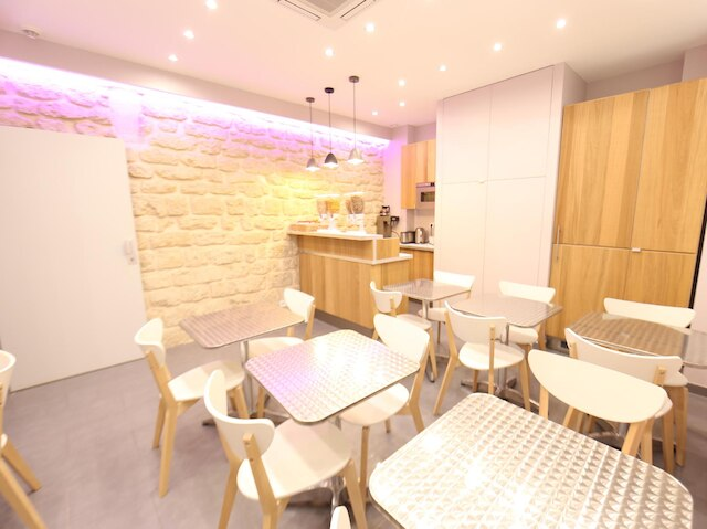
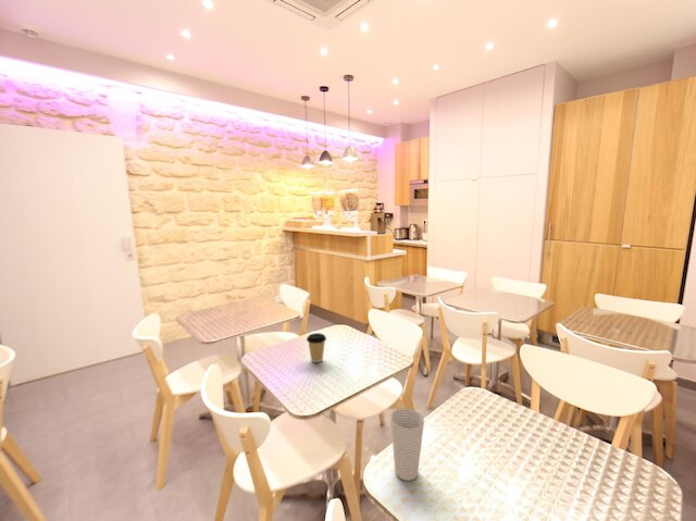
+ coffee cup [306,332,327,363]
+ cup [389,407,425,482]
